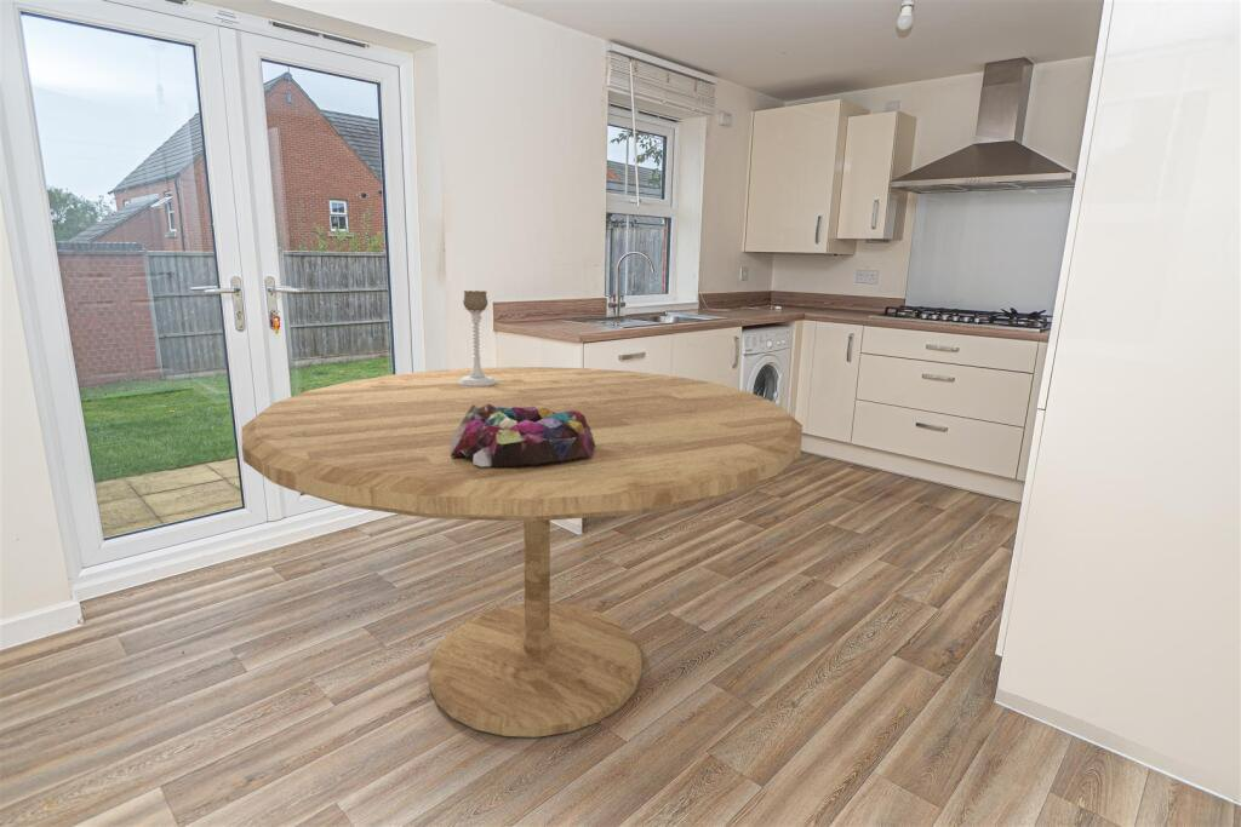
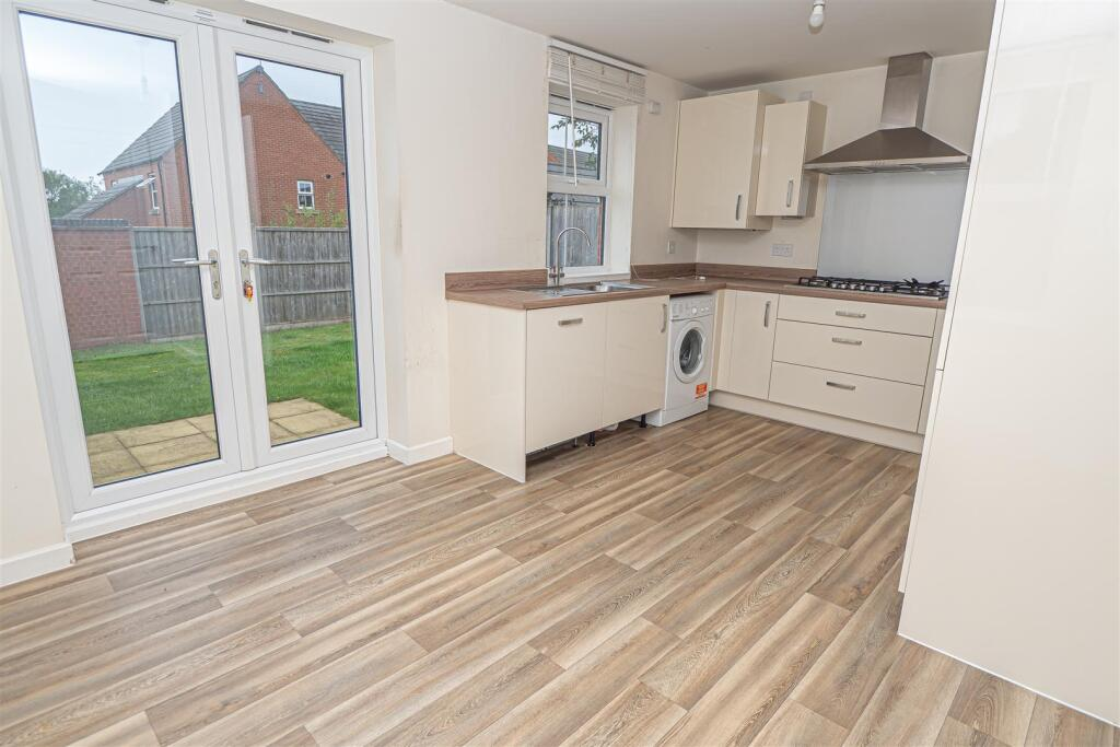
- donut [451,404,595,466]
- candle holder [458,289,496,386]
- dining table [241,366,803,739]
